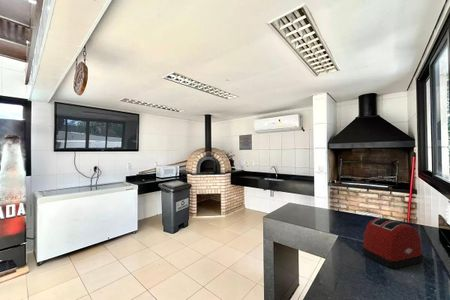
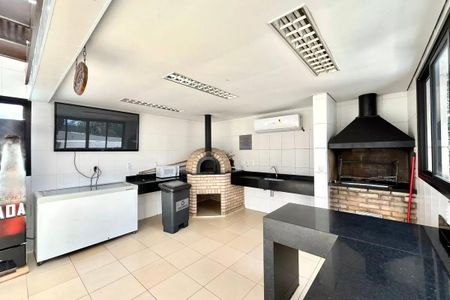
- toaster [361,217,425,270]
